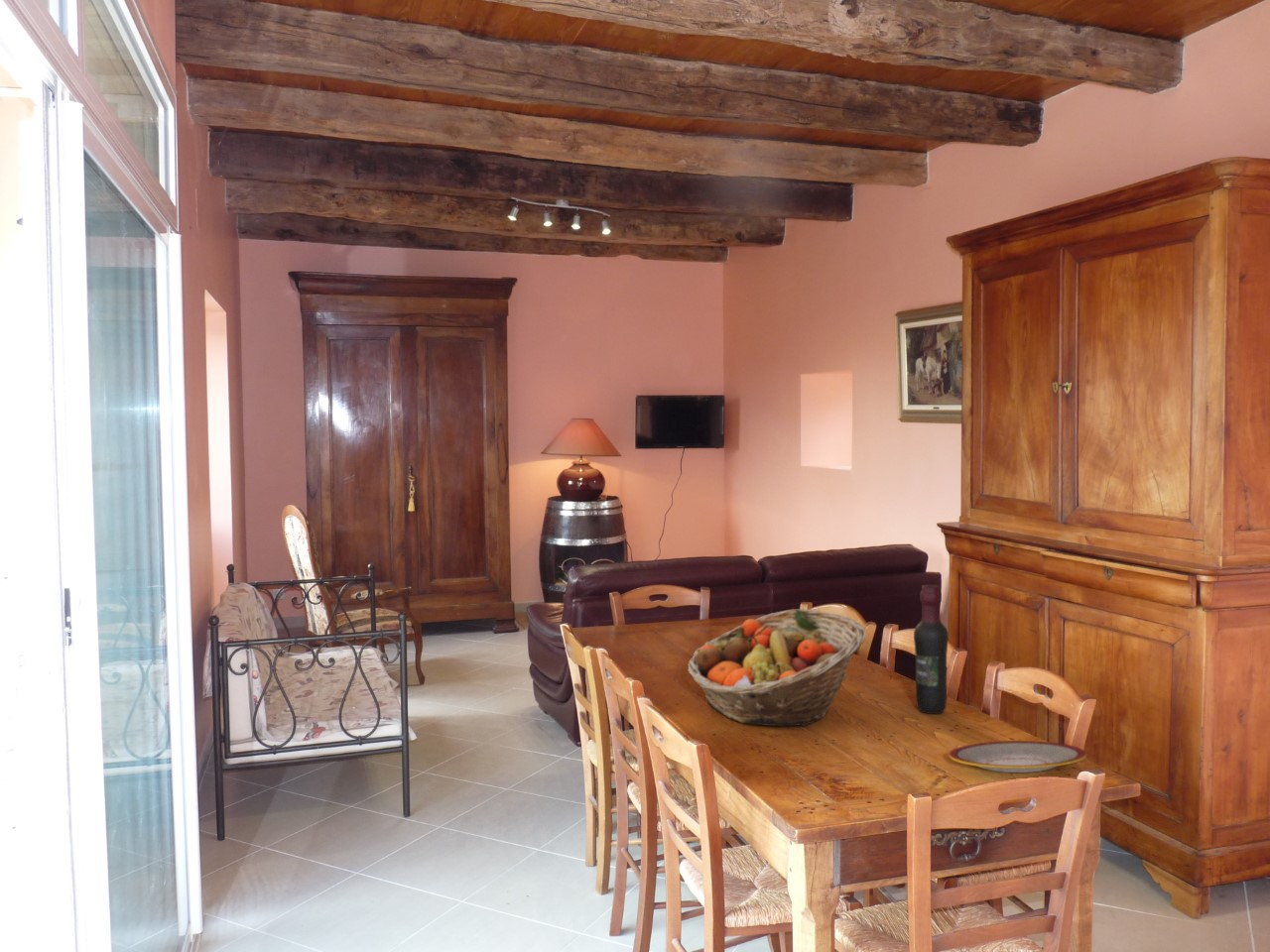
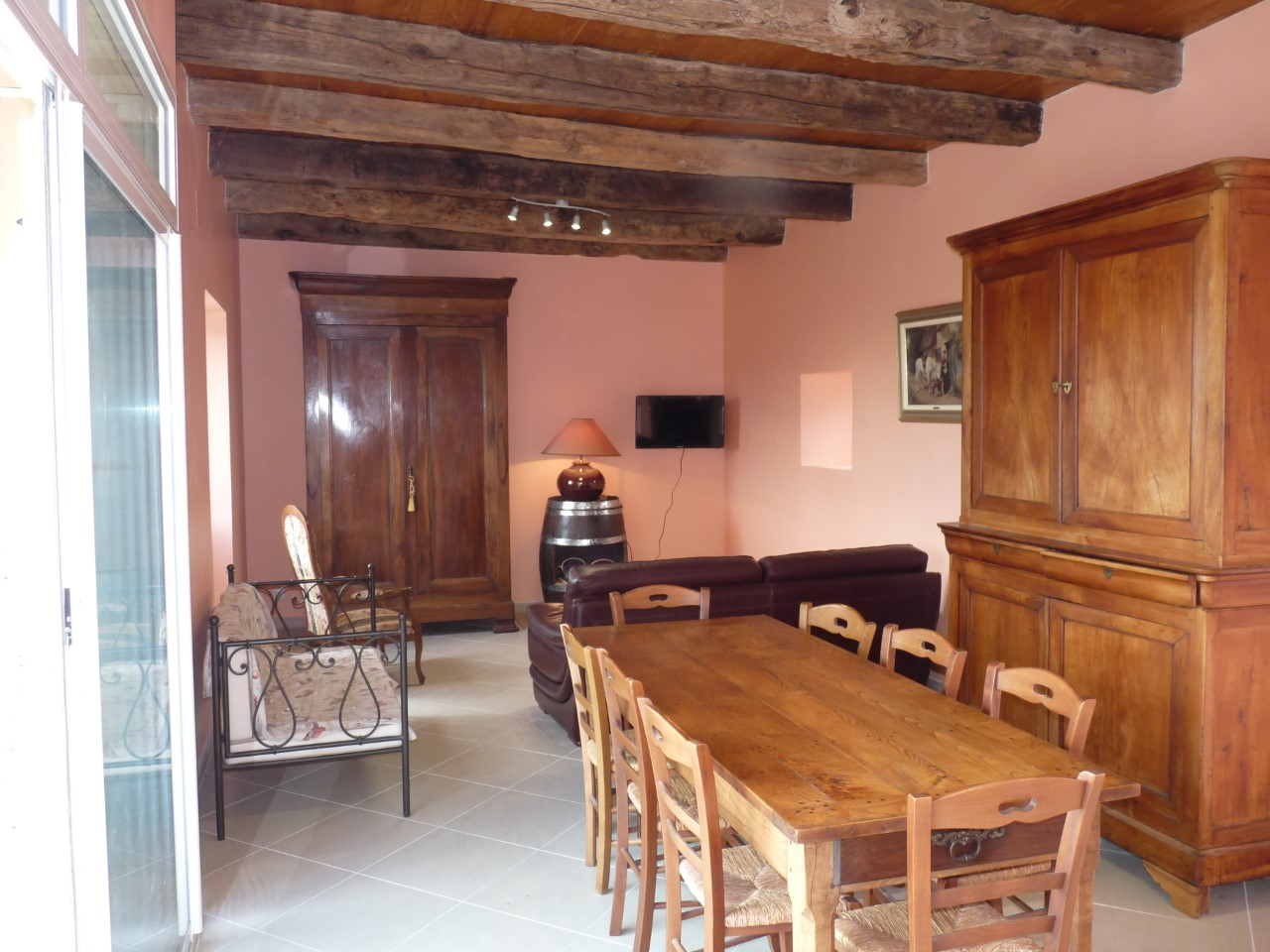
- fruit basket [687,608,867,728]
- plate [949,740,1087,773]
- wine bottle [913,584,950,715]
